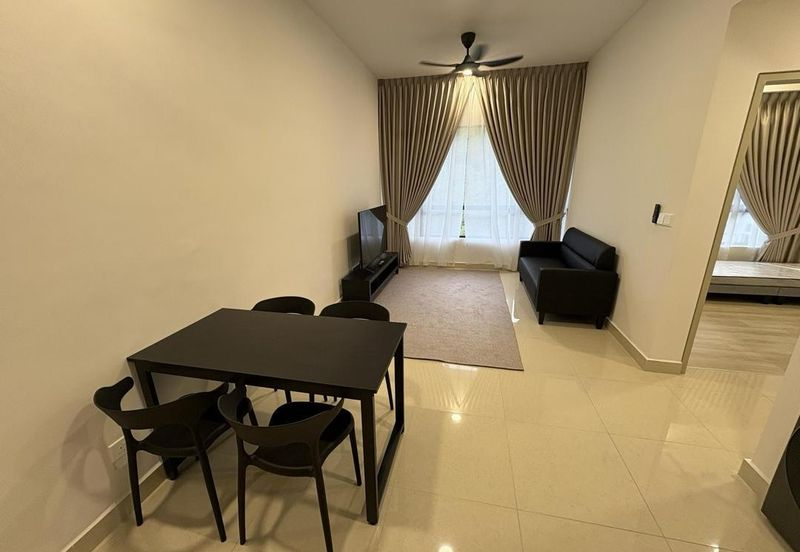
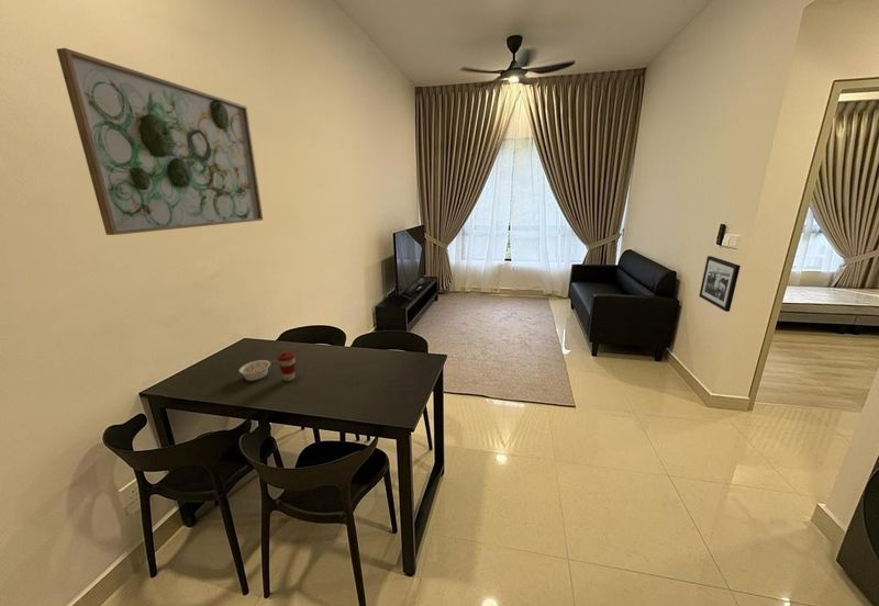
+ coffee cup [277,351,297,382]
+ legume [238,358,277,382]
+ picture frame [698,255,742,313]
+ wall art [55,47,264,236]
